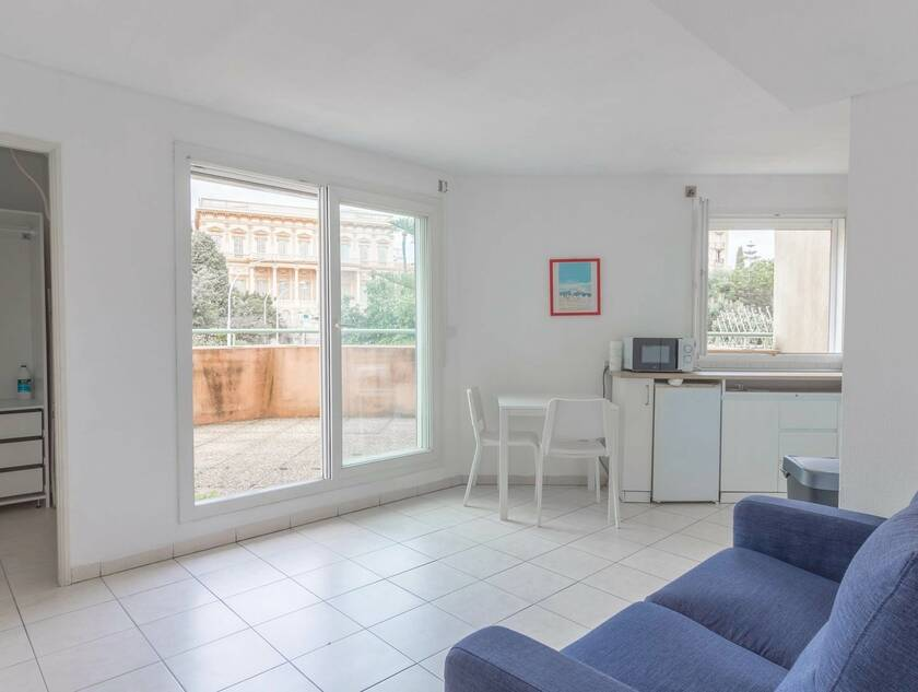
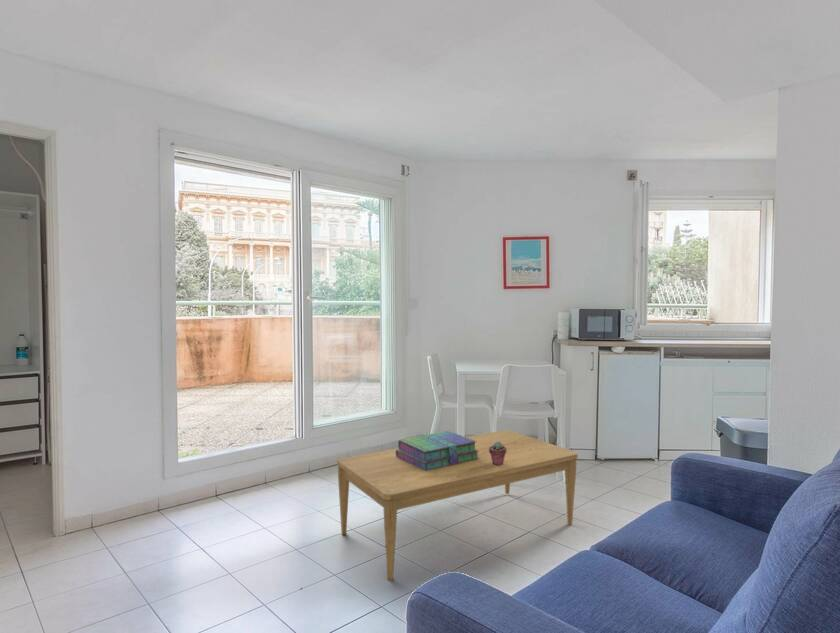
+ coffee table [336,429,579,582]
+ potted succulent [489,441,506,466]
+ stack of books [396,430,479,471]
